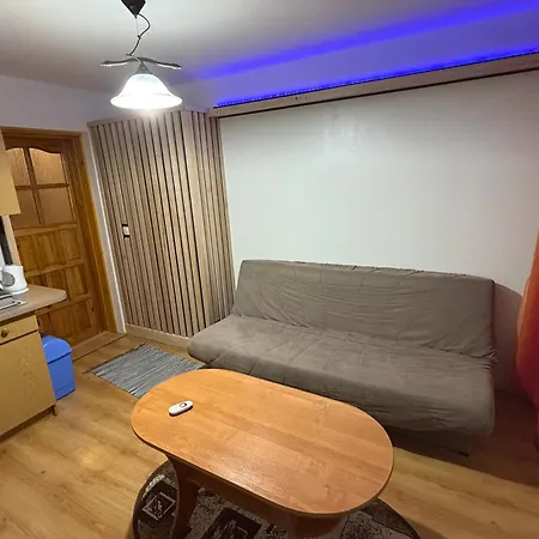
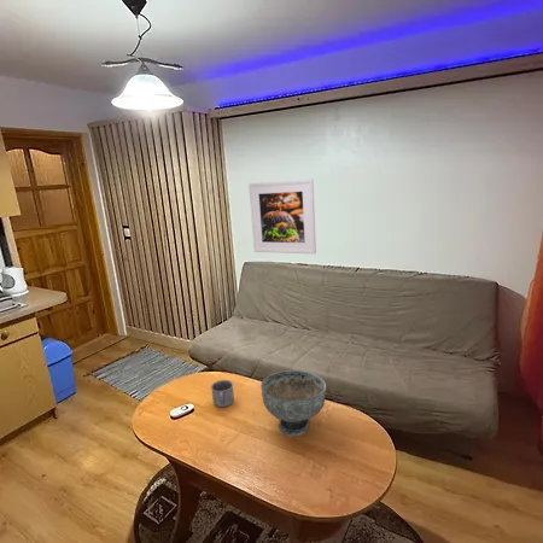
+ decorative bowl [259,369,327,437]
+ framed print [247,177,317,255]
+ mug [210,379,235,408]
